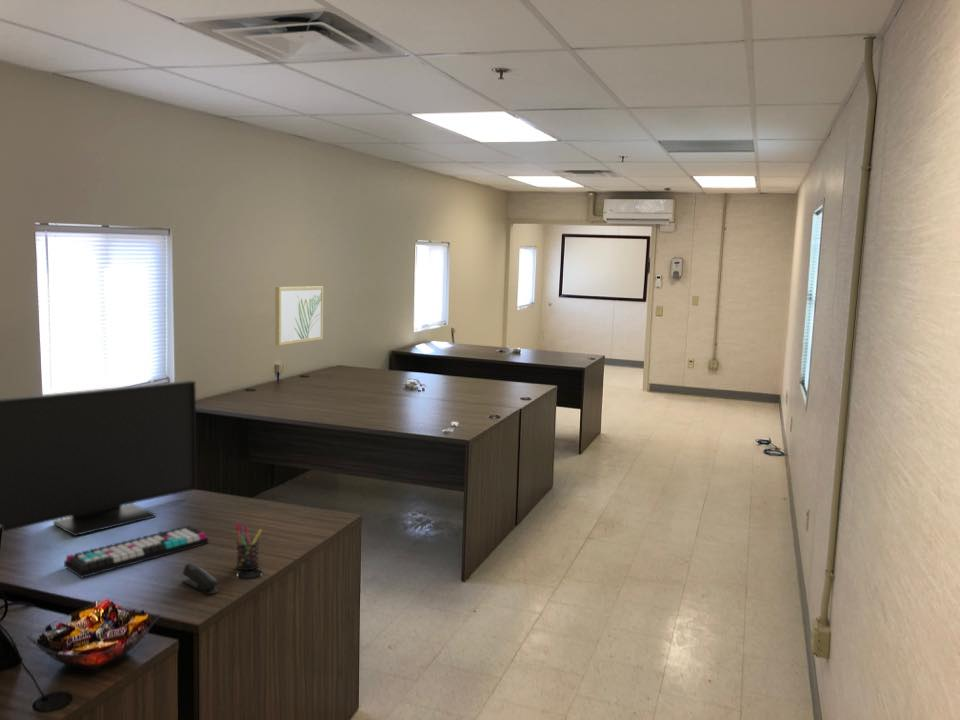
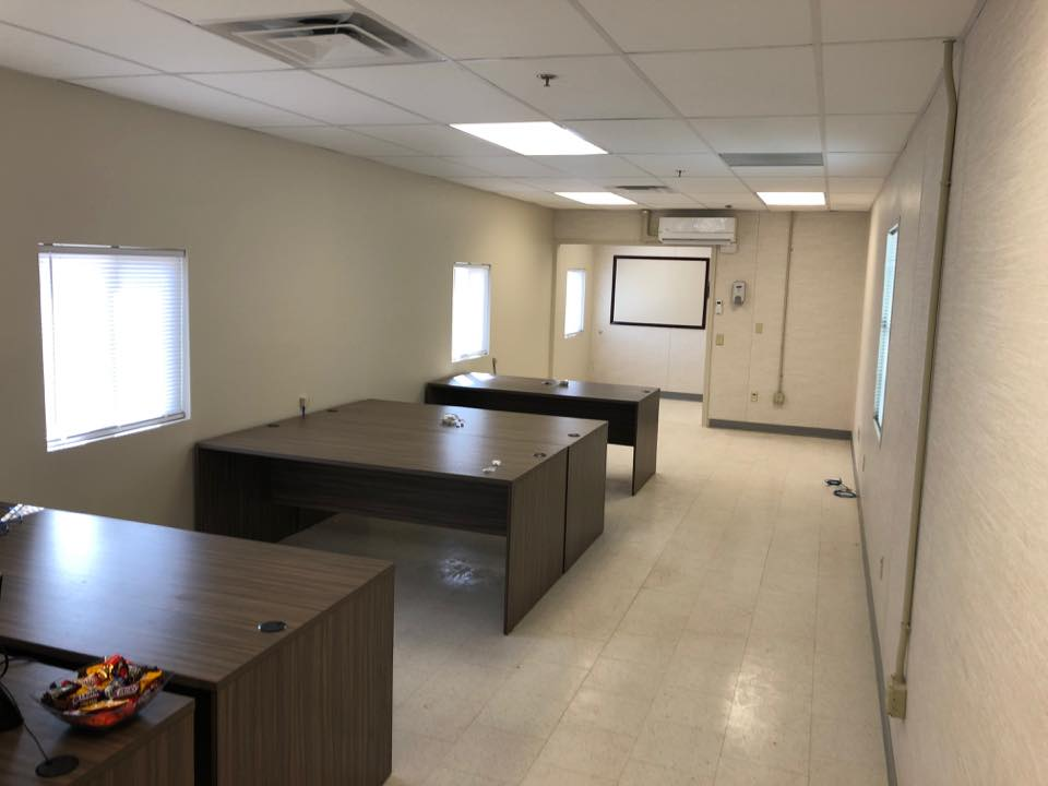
- keyboard [63,525,209,579]
- wall art [274,285,324,346]
- pen holder [235,522,263,571]
- computer monitor [0,379,197,537]
- stapler [182,562,219,595]
